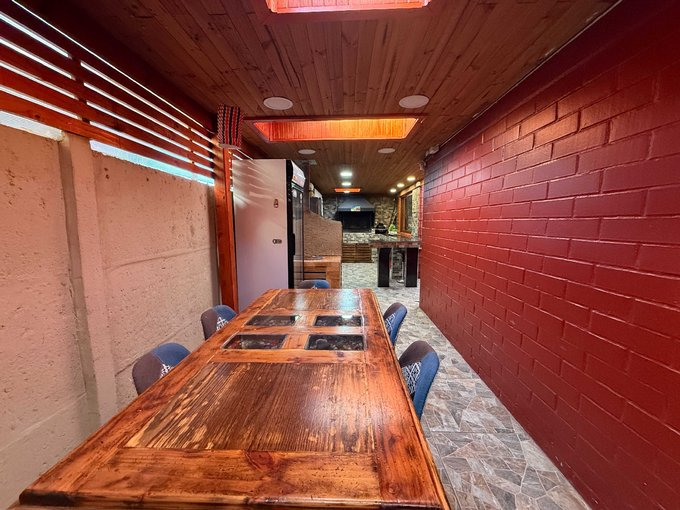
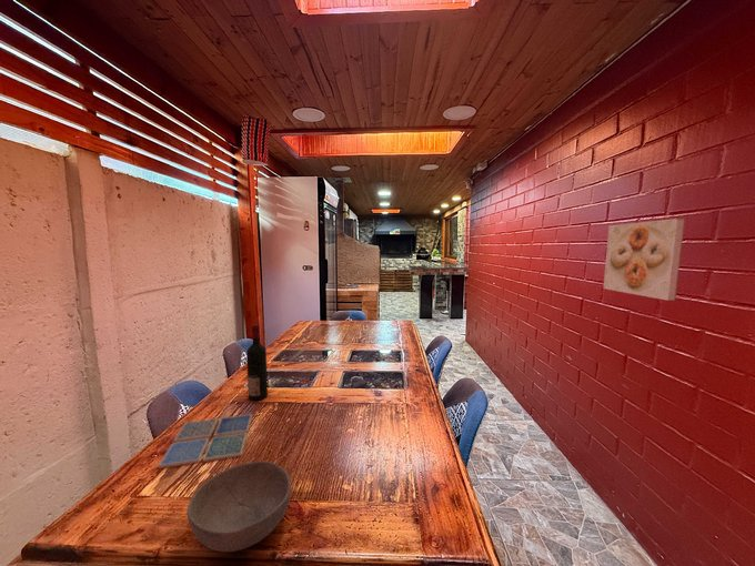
+ drink coaster [157,413,253,469]
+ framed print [602,218,686,302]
+ bowl [185,459,292,553]
+ alcohol [245,323,269,402]
